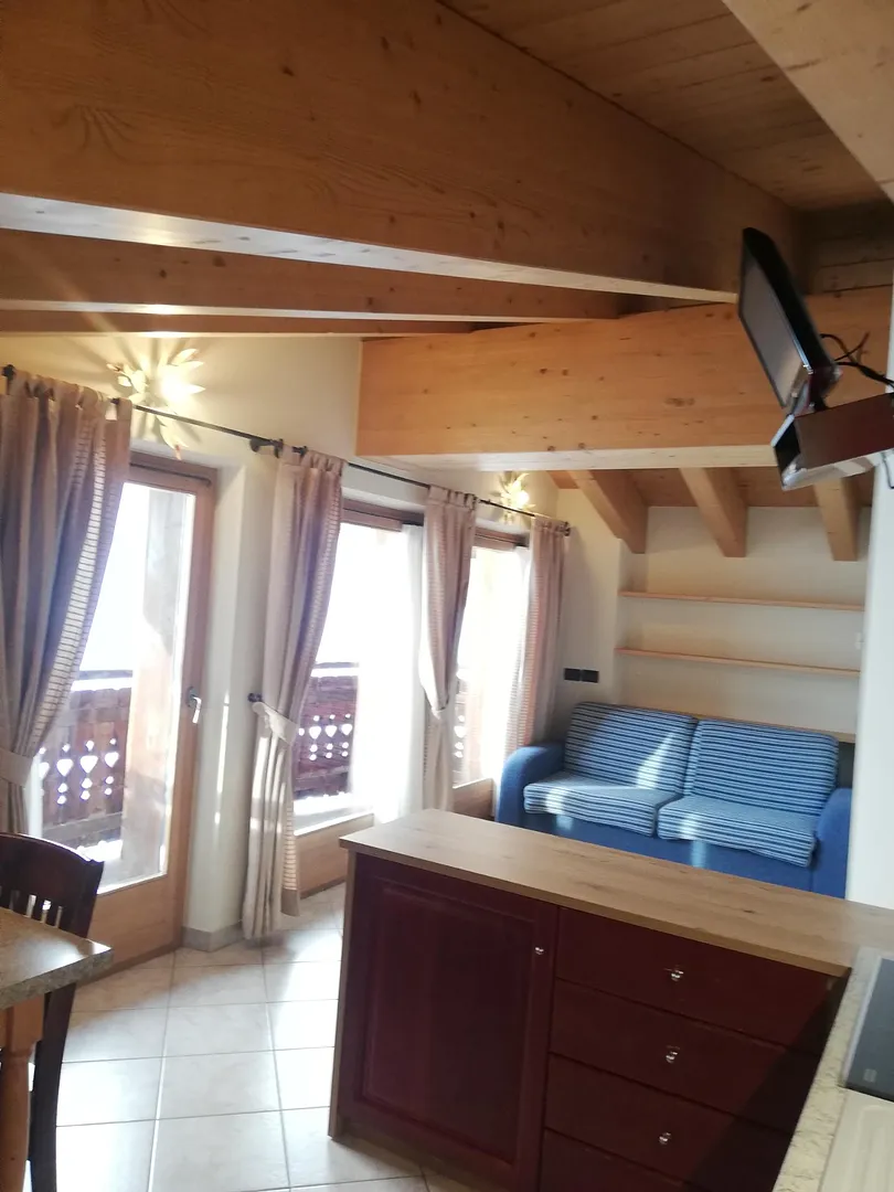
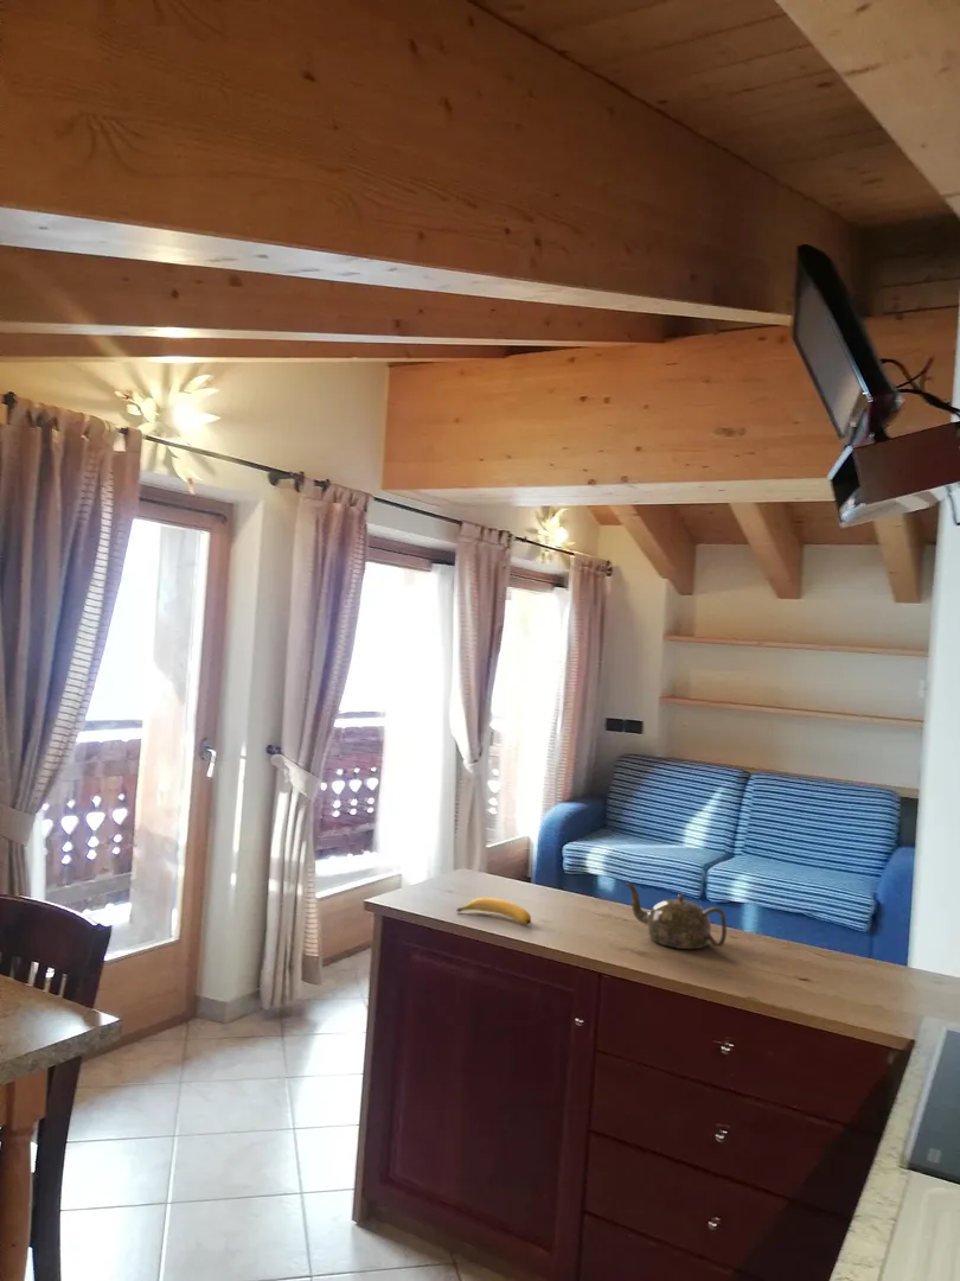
+ banana [455,897,532,926]
+ teapot [625,882,728,950]
